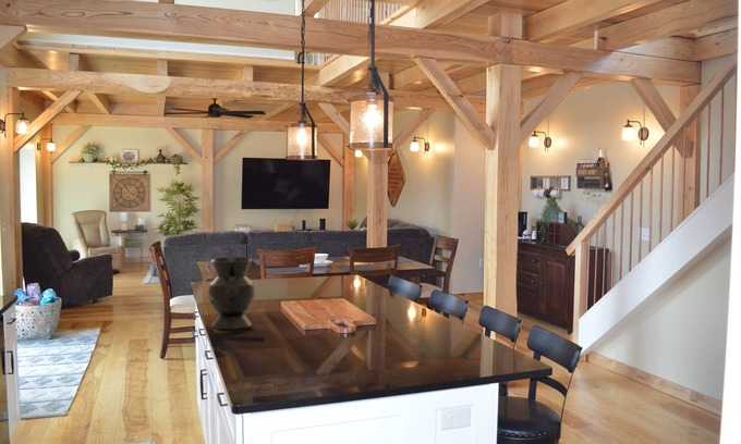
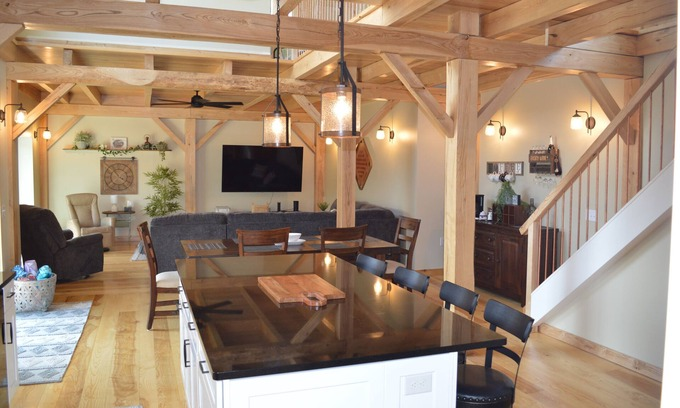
- decorative vase [206,256,256,330]
